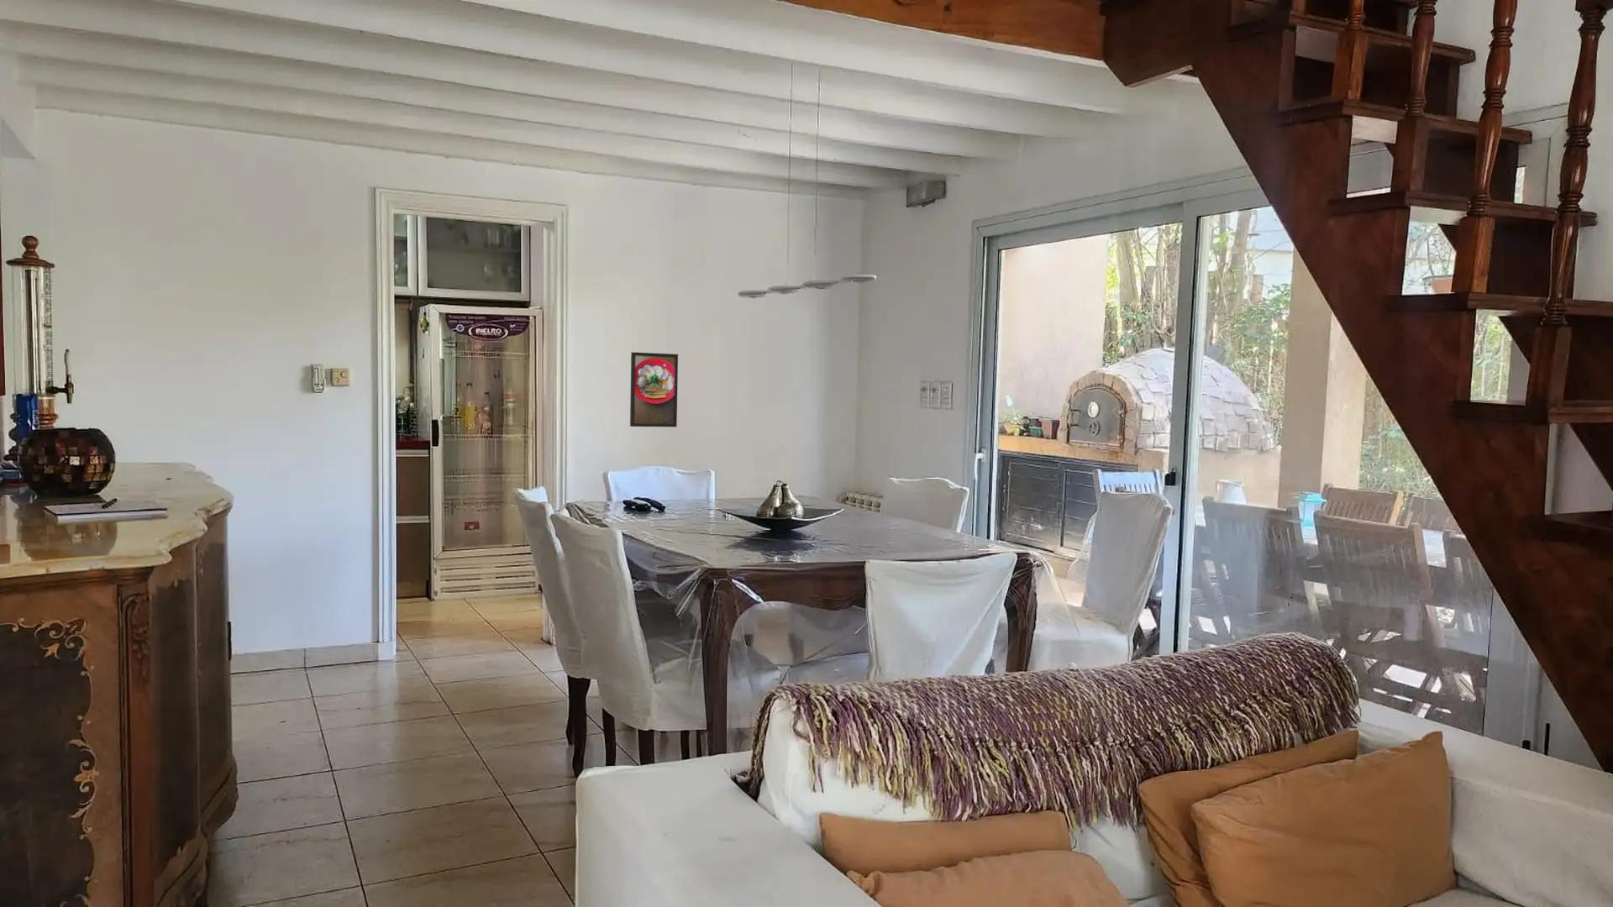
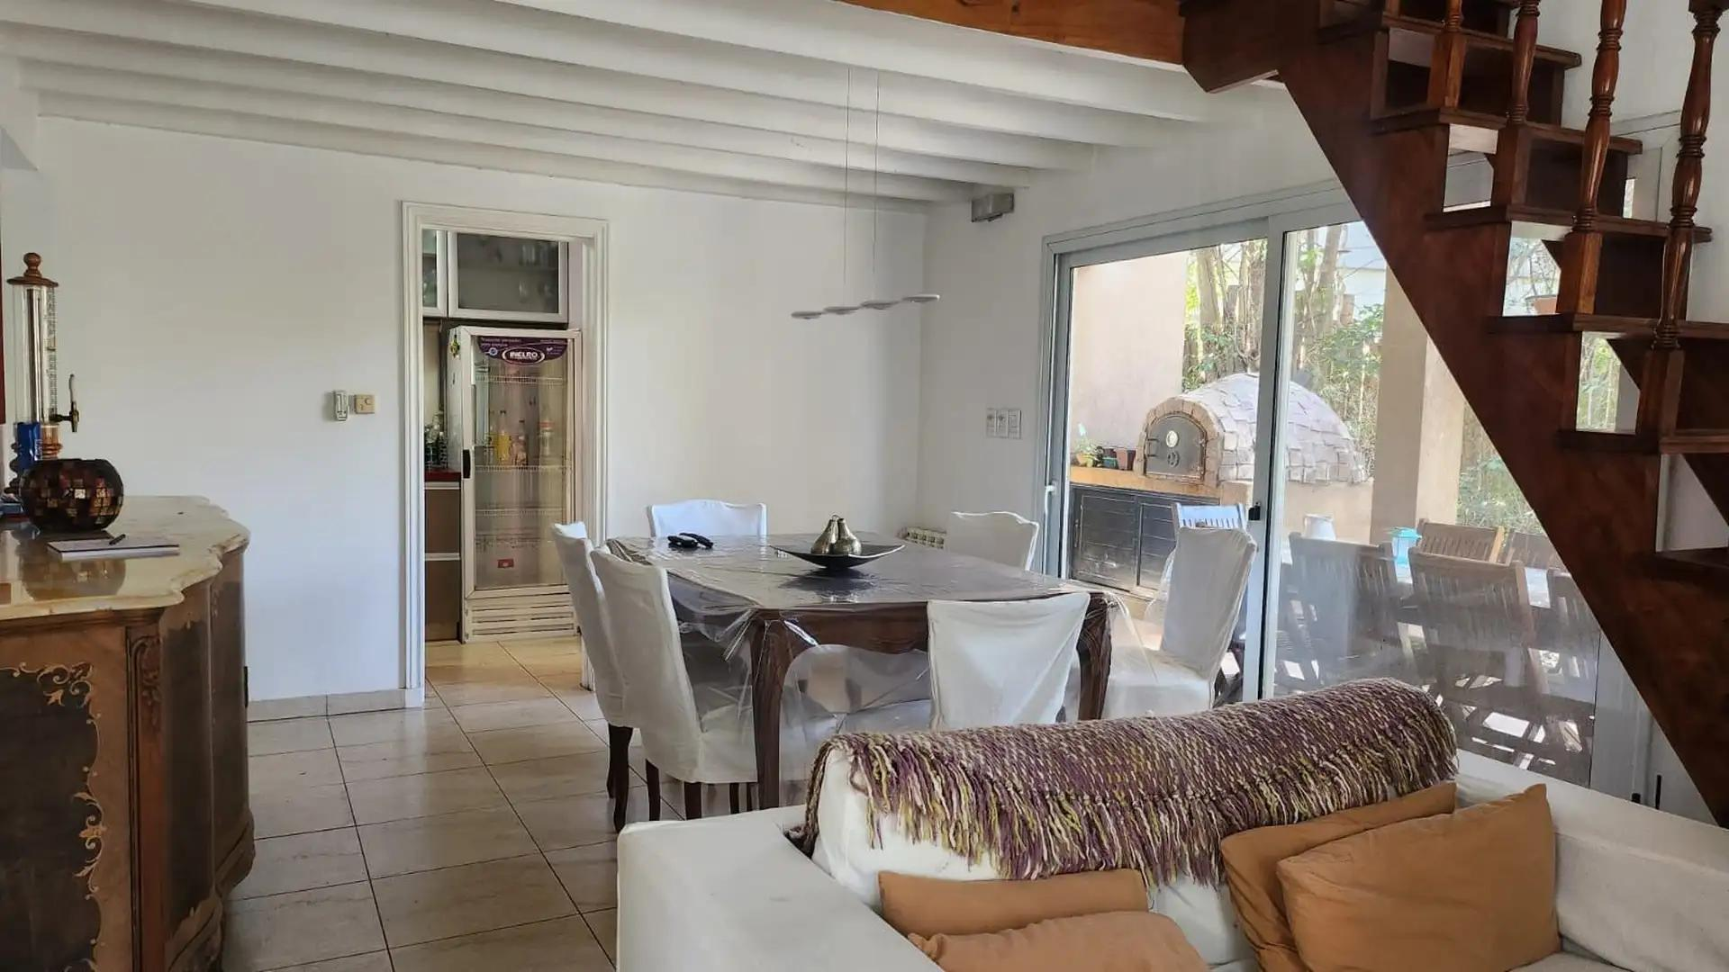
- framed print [629,351,679,427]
